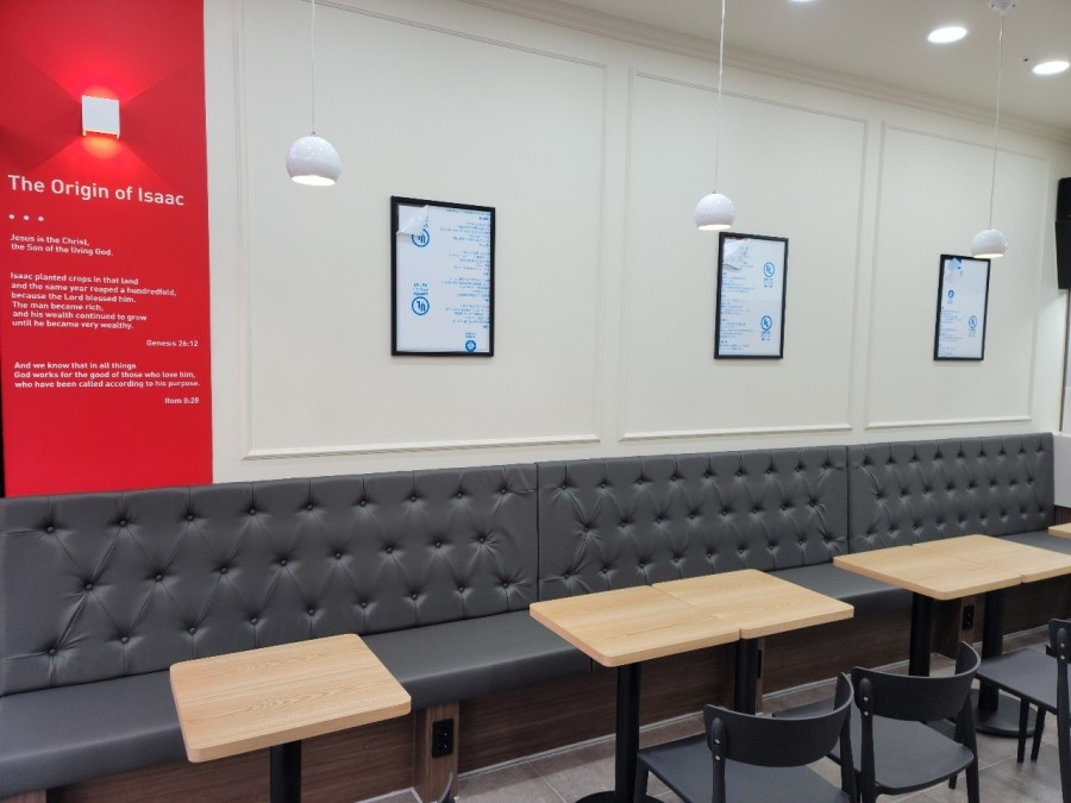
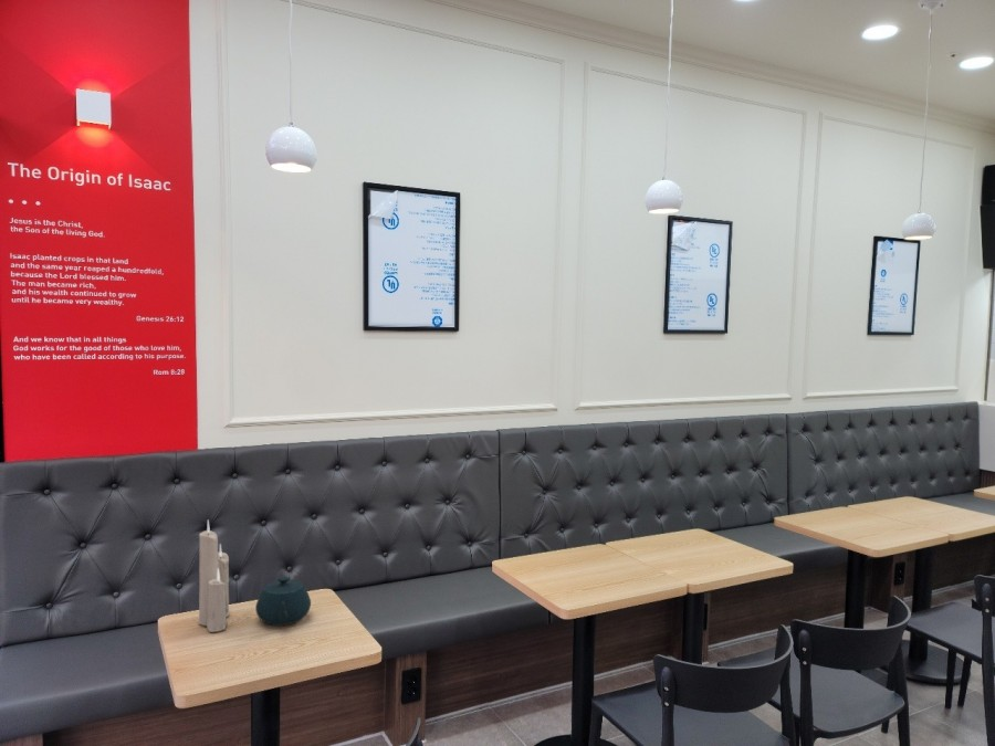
+ teapot [254,576,312,627]
+ candle [197,519,231,633]
